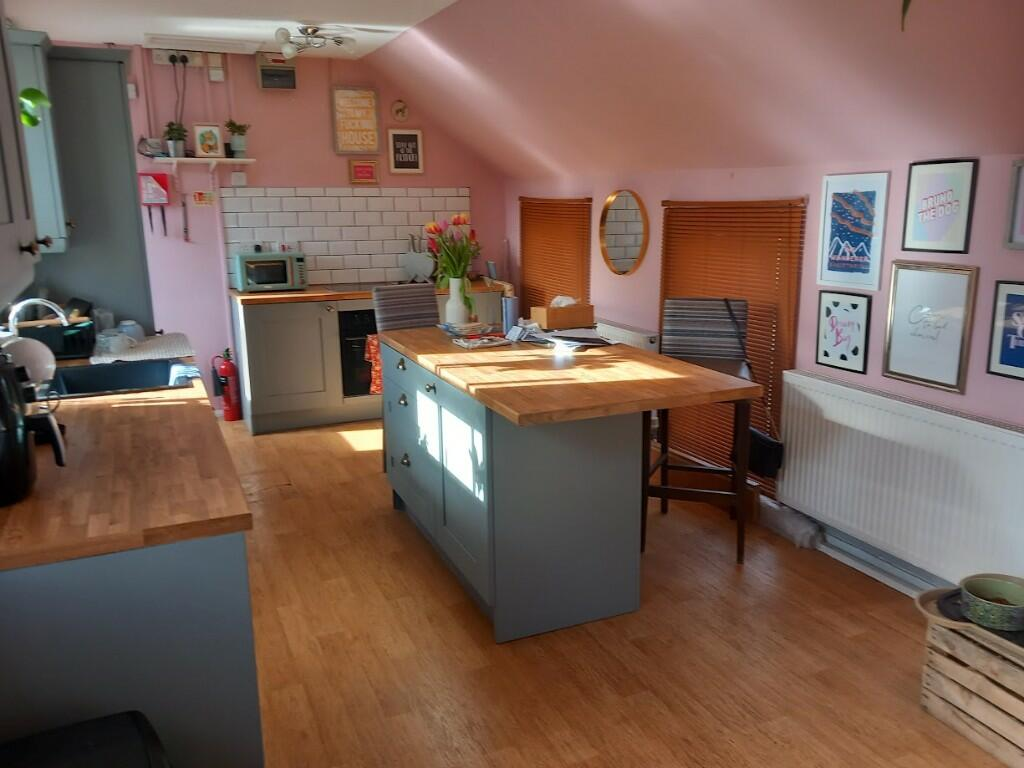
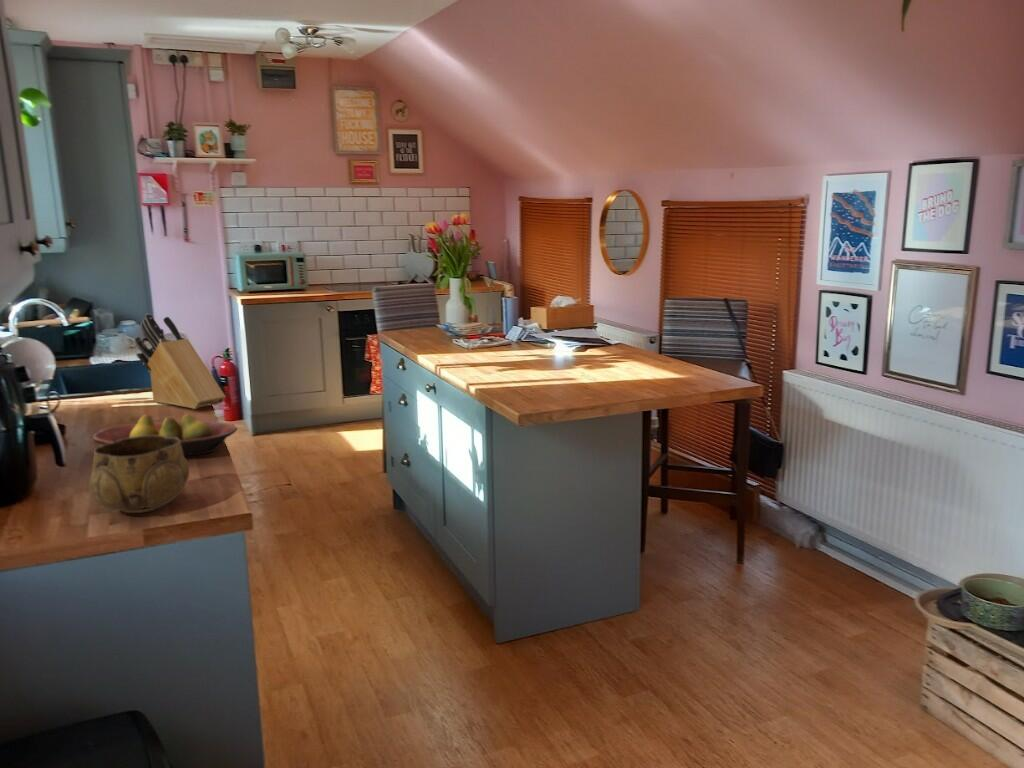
+ knife block [134,313,227,410]
+ decorative bowl [88,435,190,514]
+ fruit bowl [92,413,238,457]
